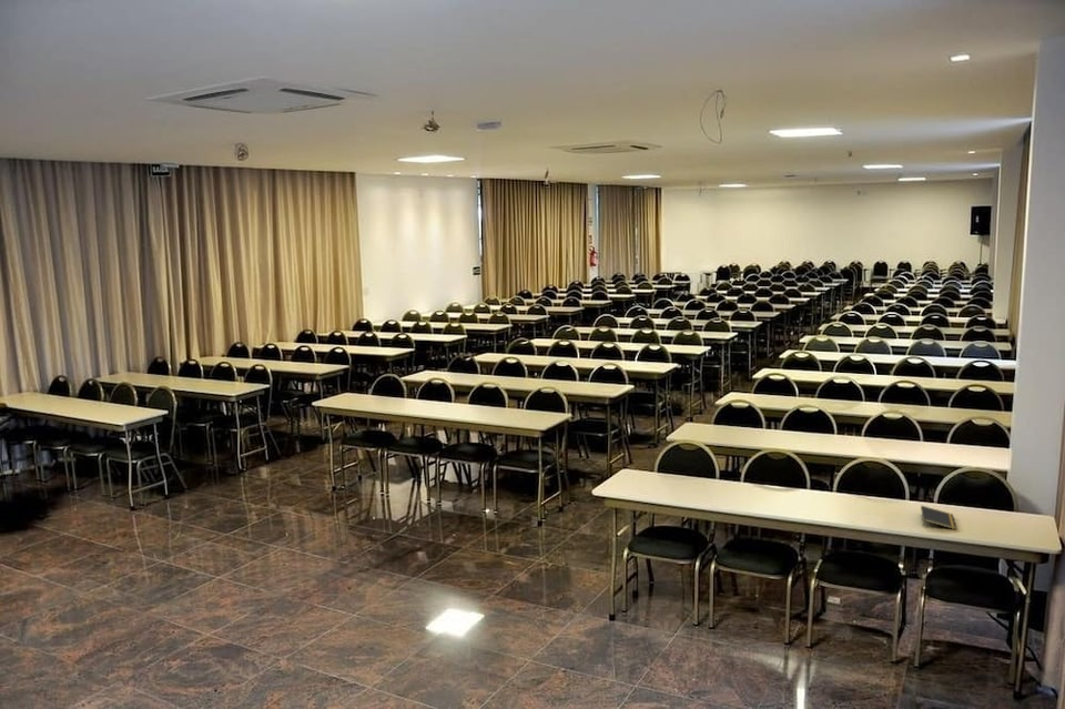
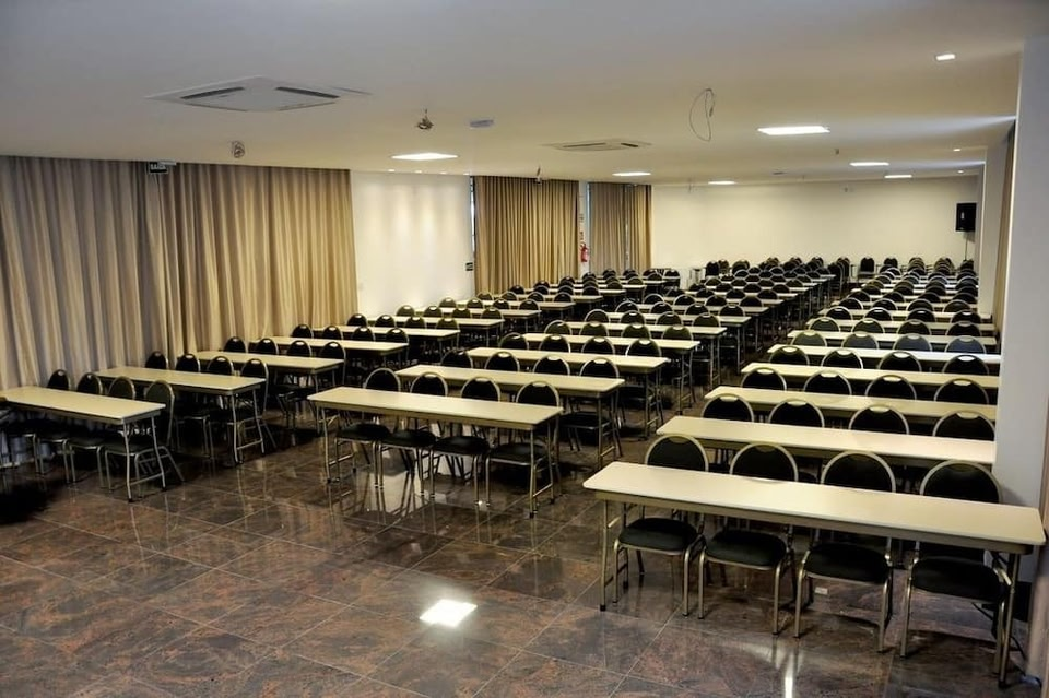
- notepad [920,505,957,530]
